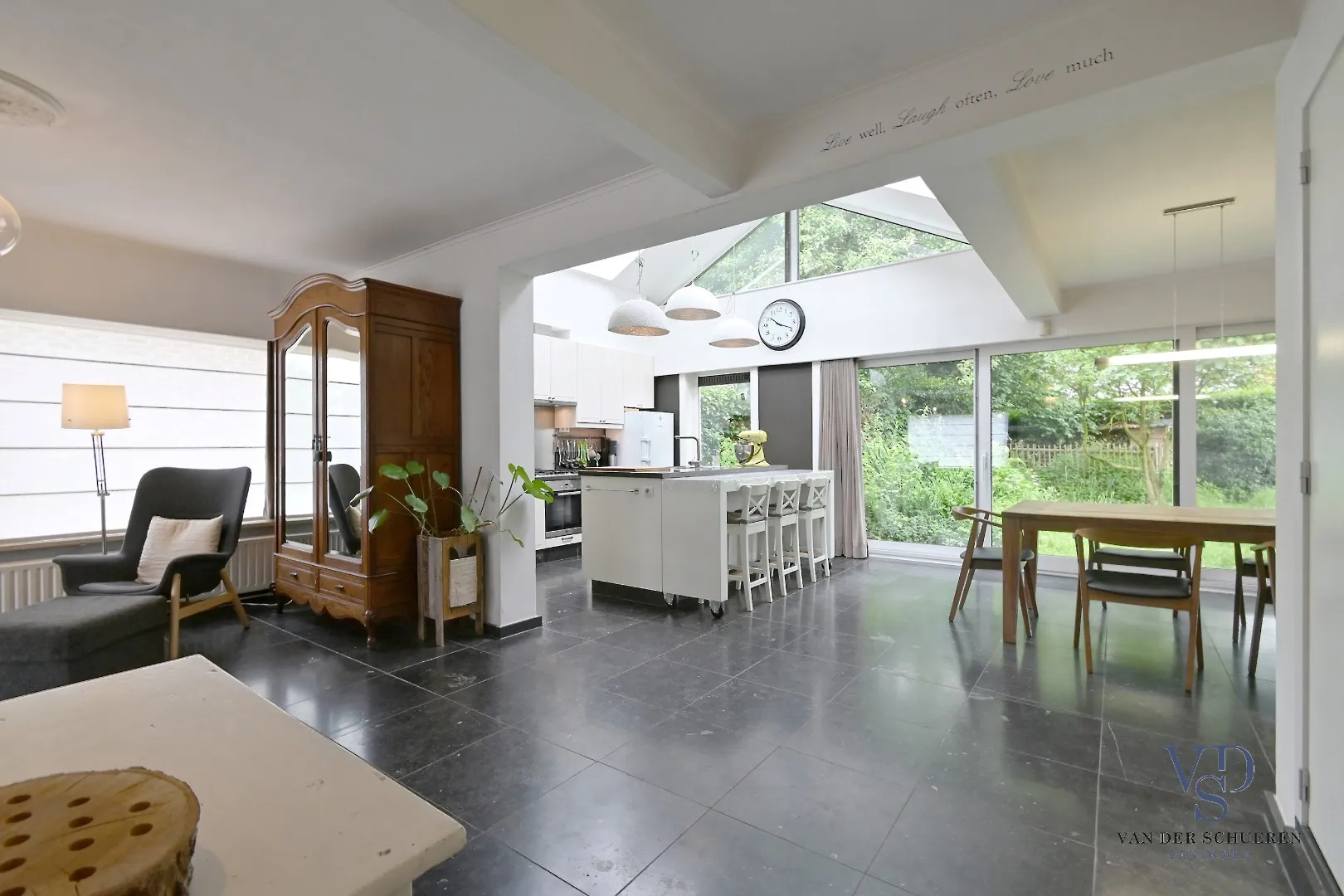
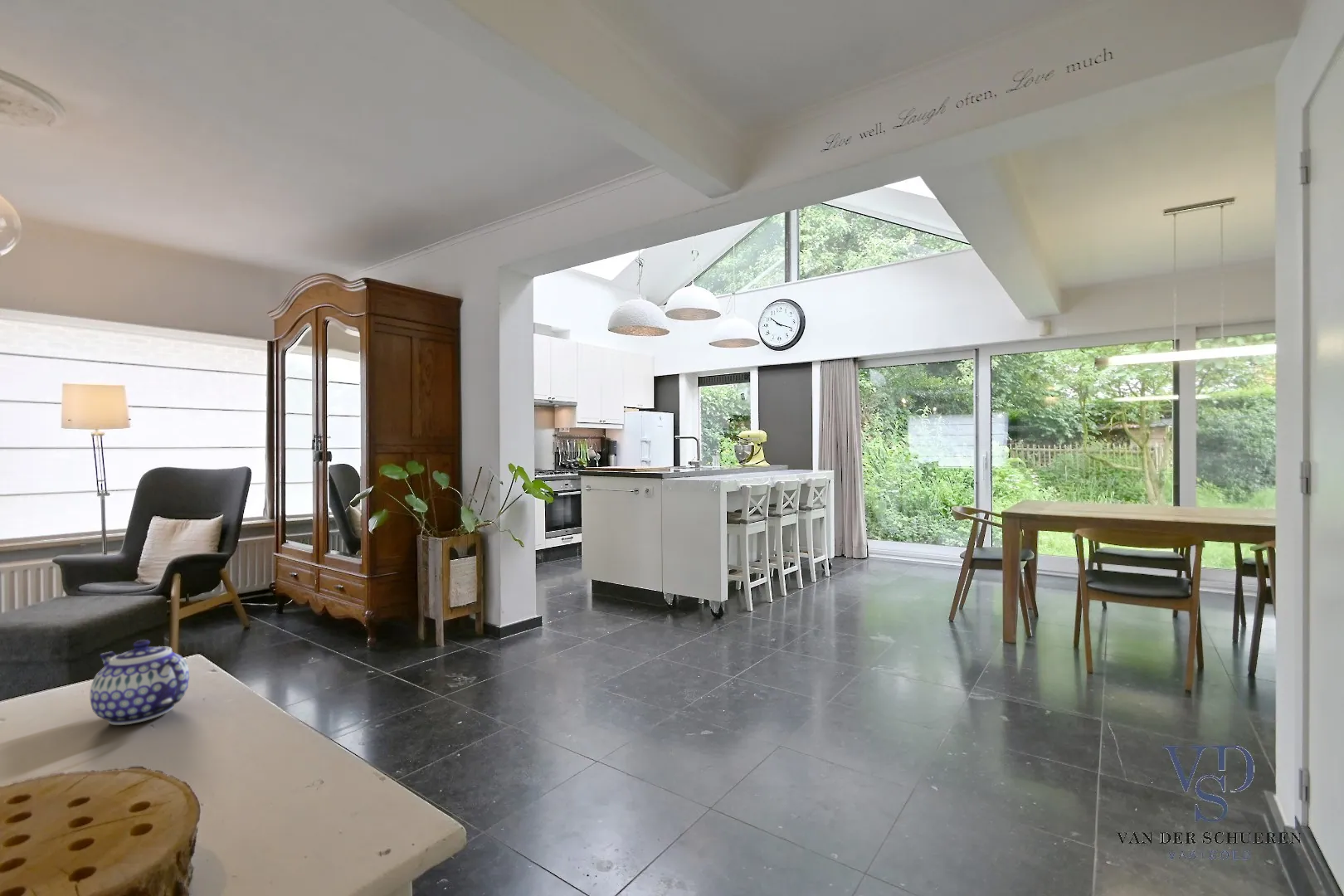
+ teapot [90,639,190,726]
